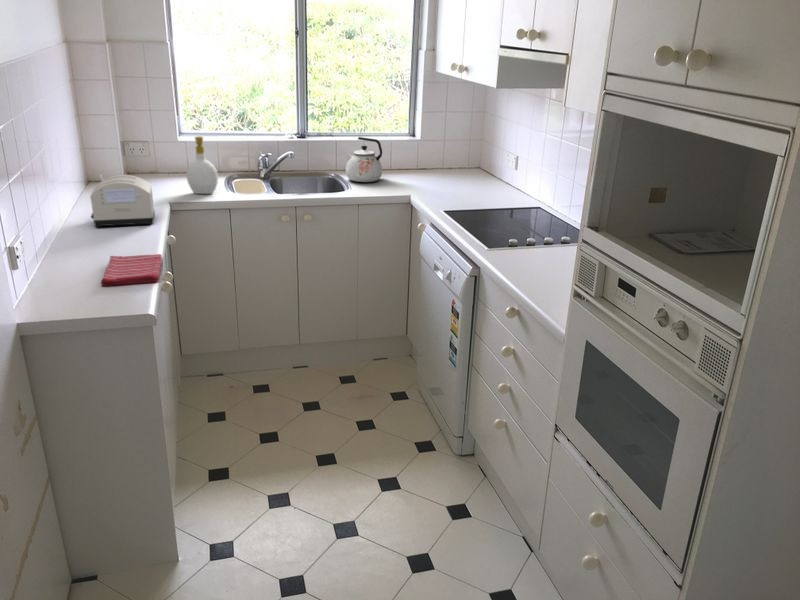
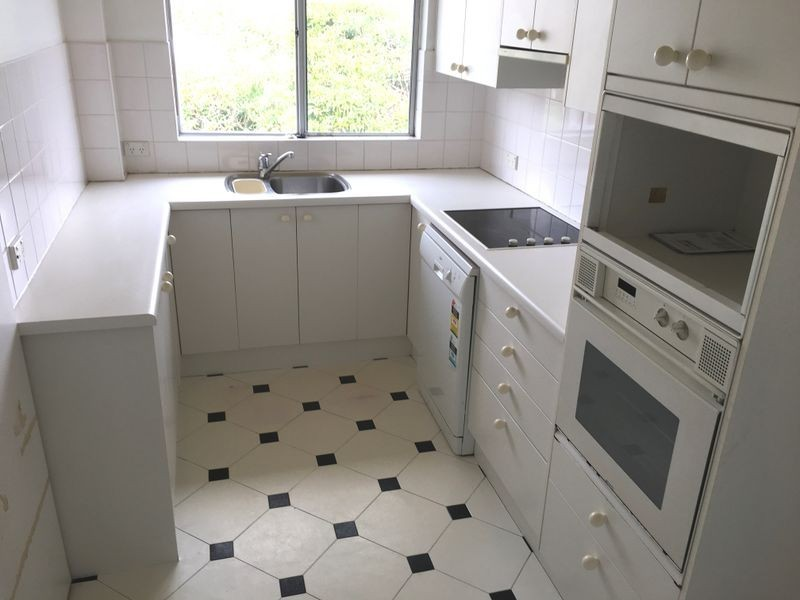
- dish towel [100,253,163,287]
- toaster [89,174,156,228]
- kettle [344,136,383,183]
- soap bottle [186,135,219,195]
